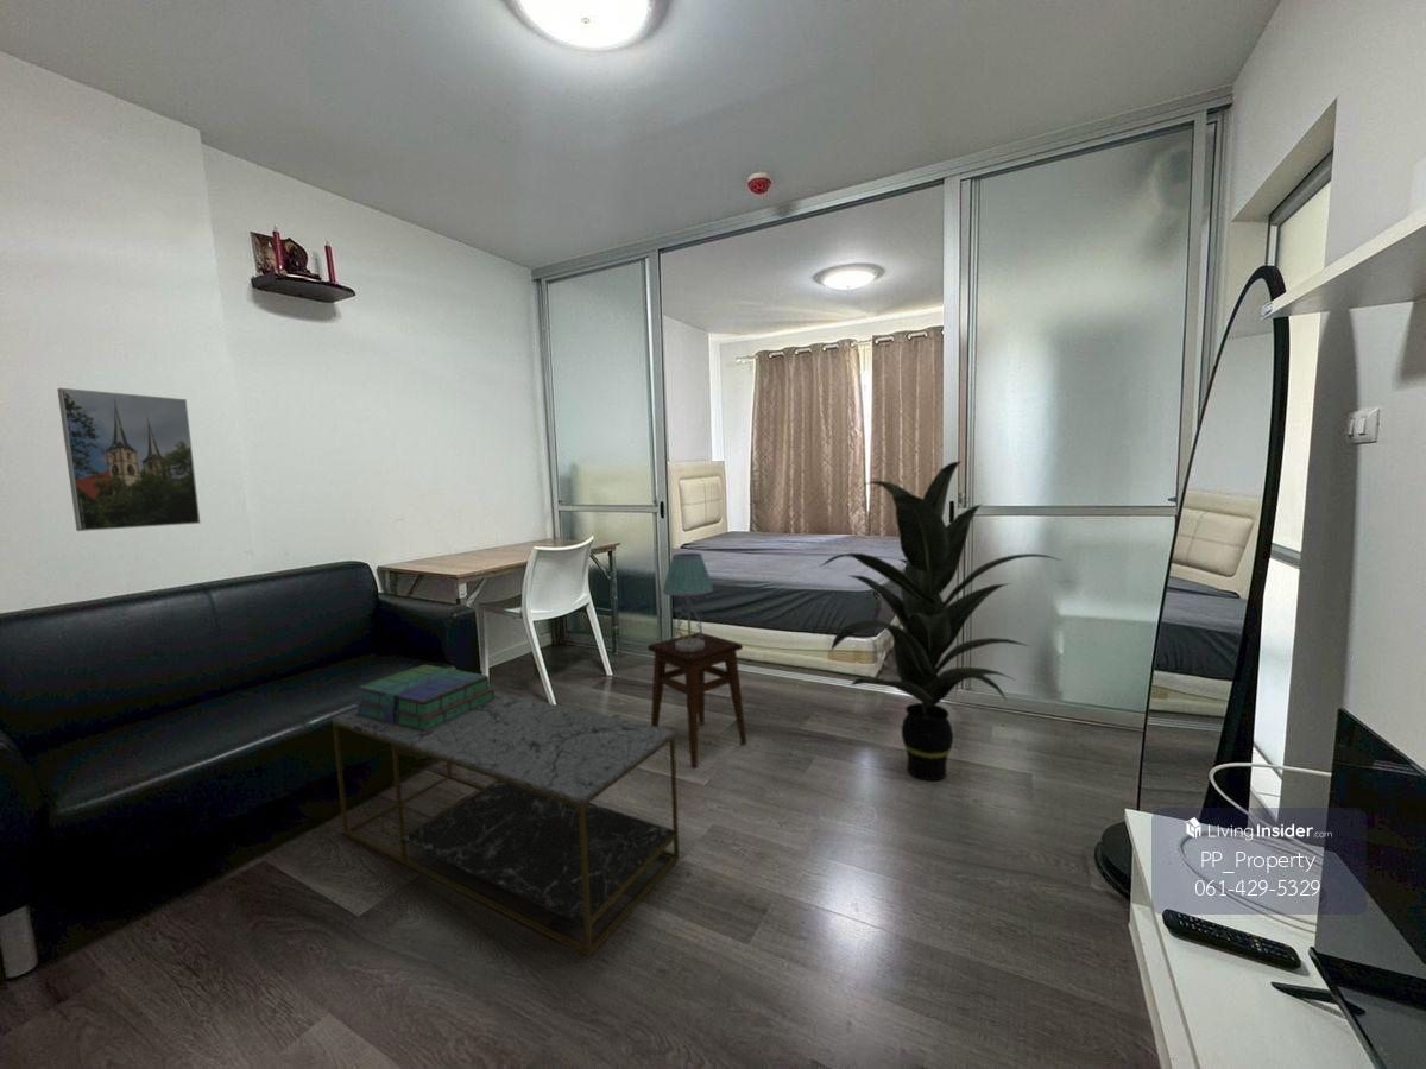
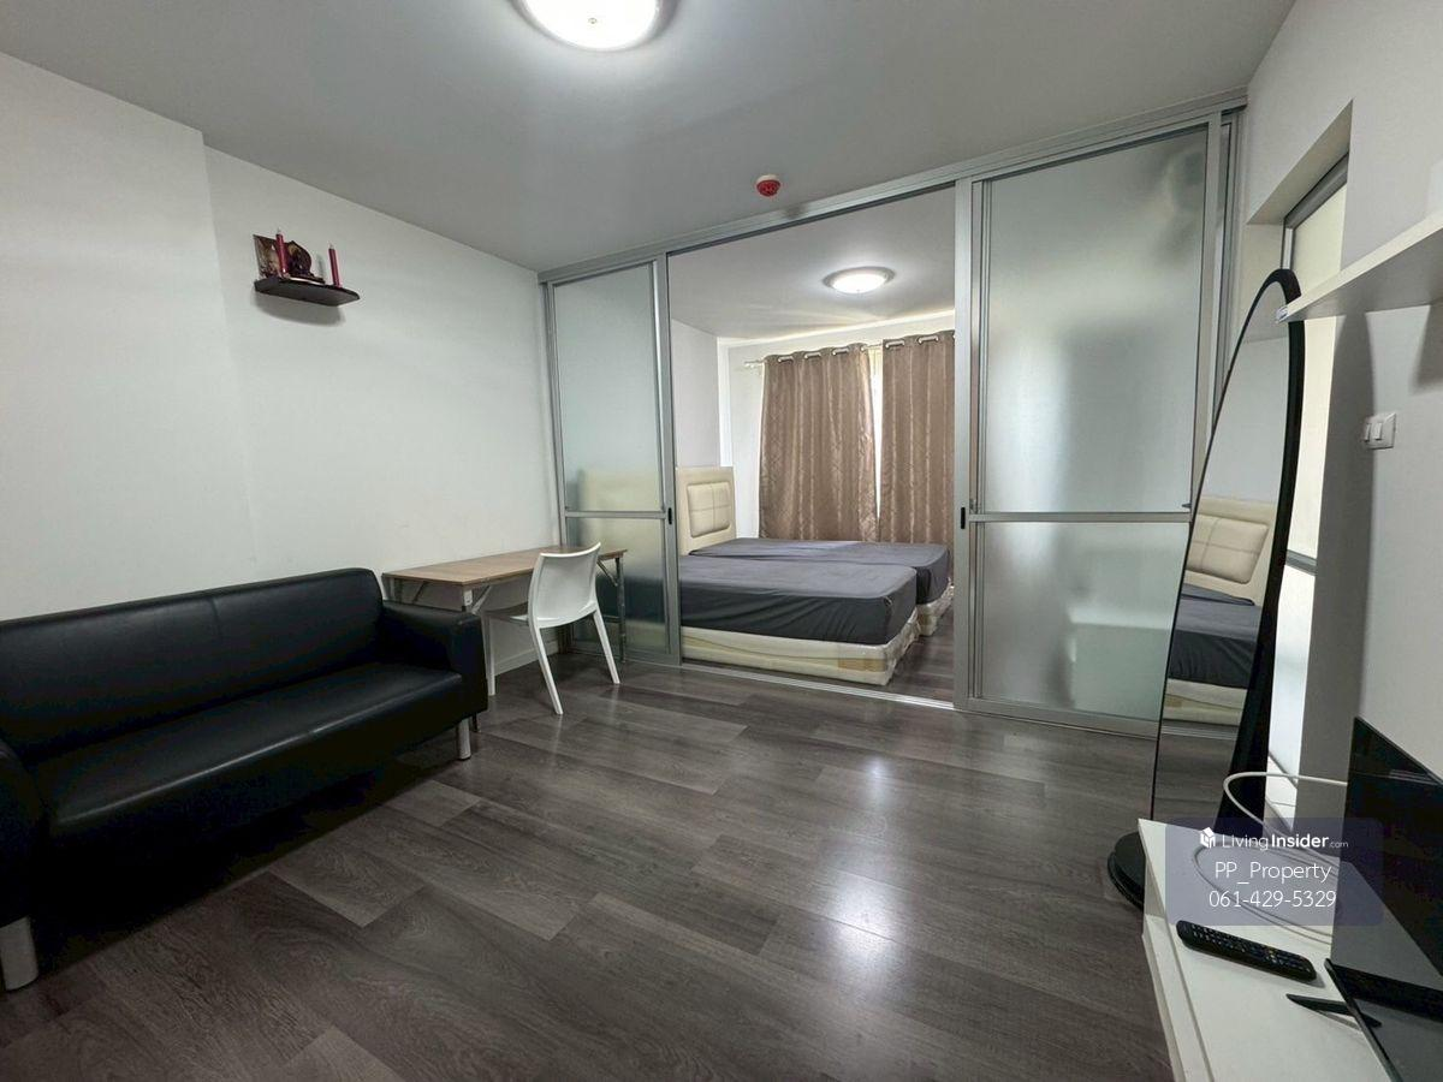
- indoor plant [818,460,1062,782]
- table lamp [662,552,714,652]
- stool [646,631,747,767]
- coffee table [332,690,681,957]
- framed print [56,387,201,532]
- stack of books [353,664,496,732]
